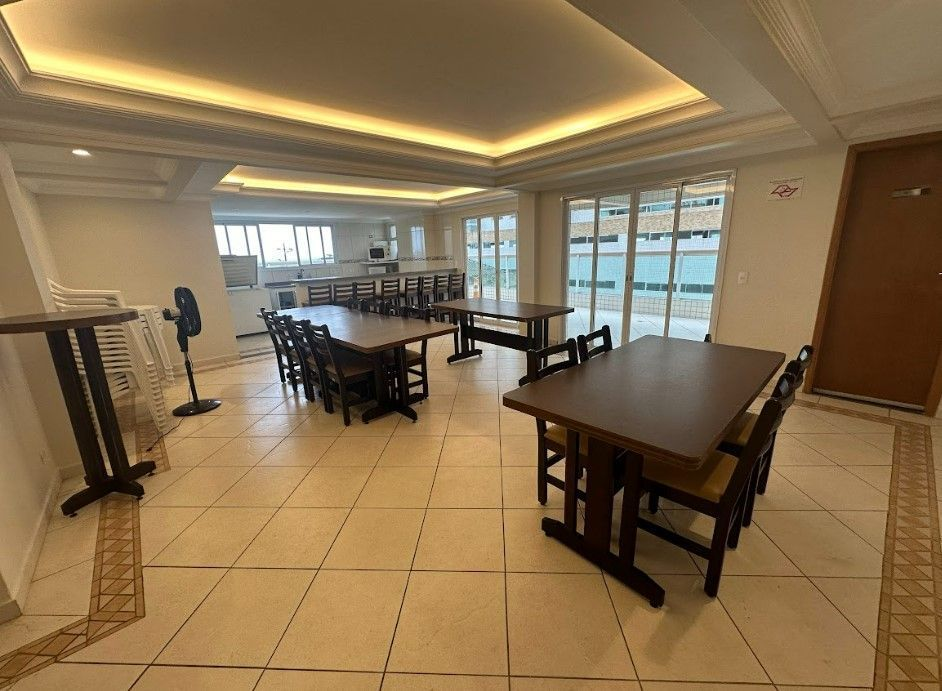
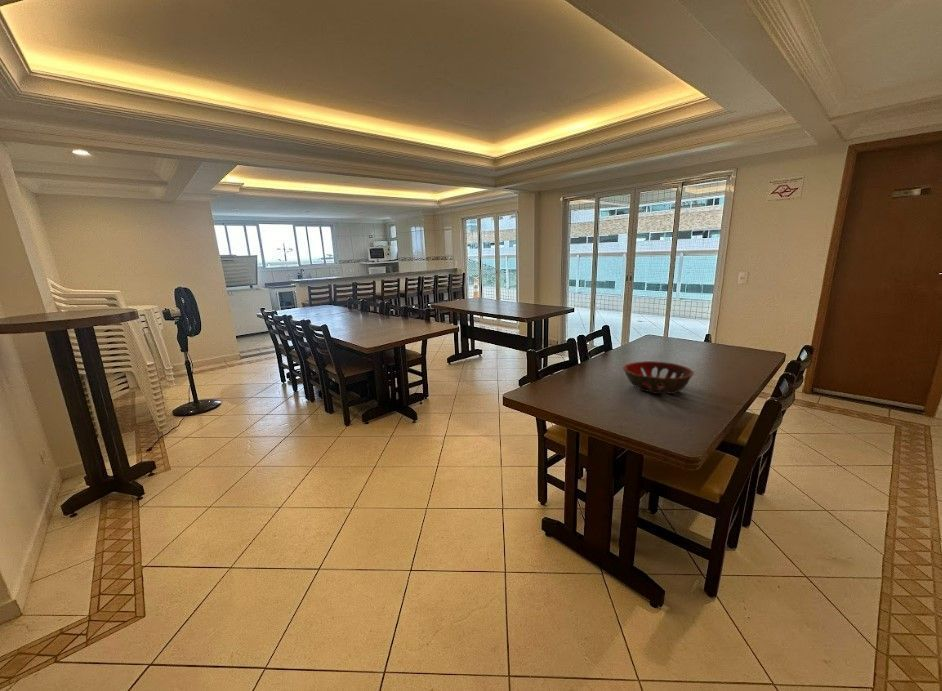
+ decorative bowl [622,360,695,395]
